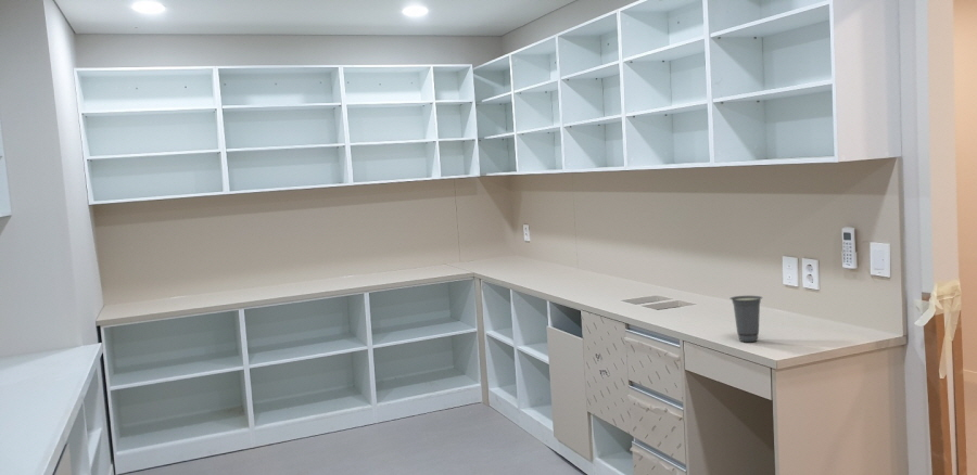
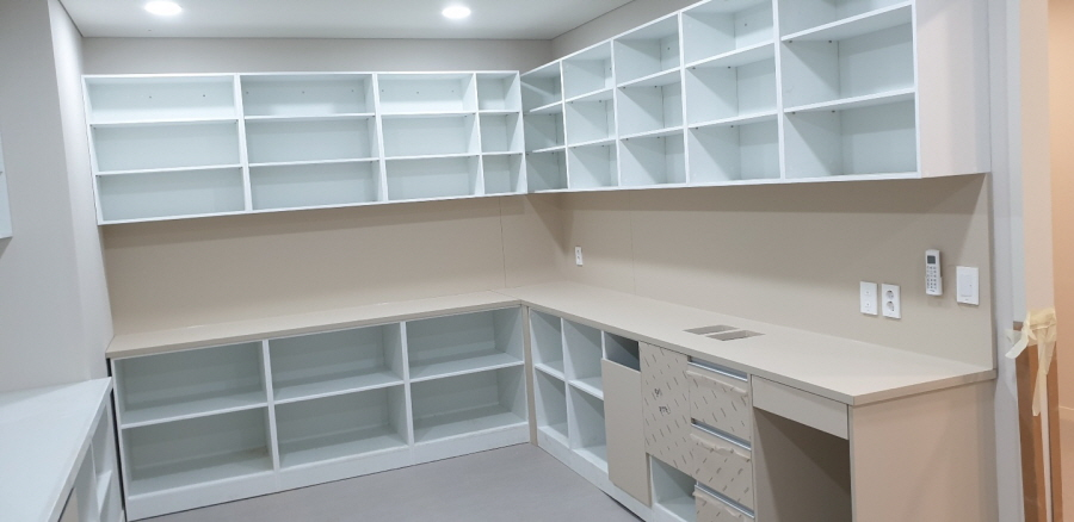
- cup [729,295,763,343]
